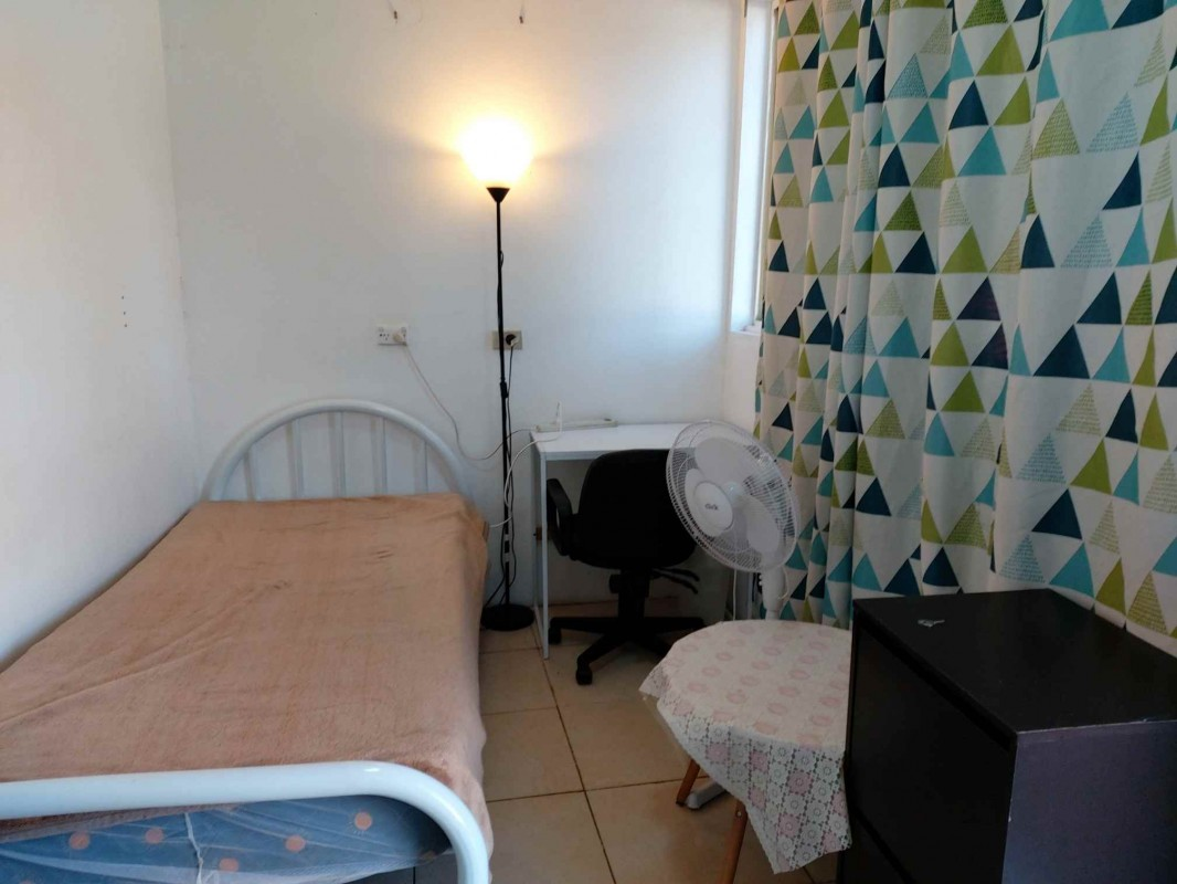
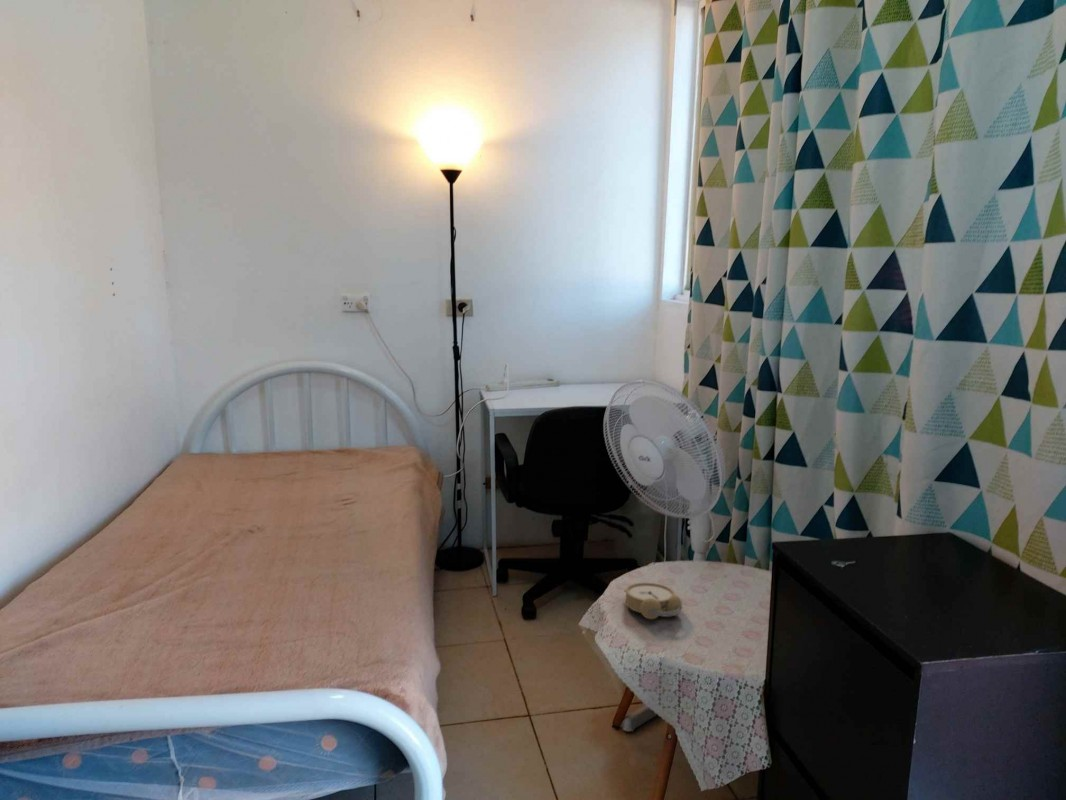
+ alarm clock [623,582,684,620]
